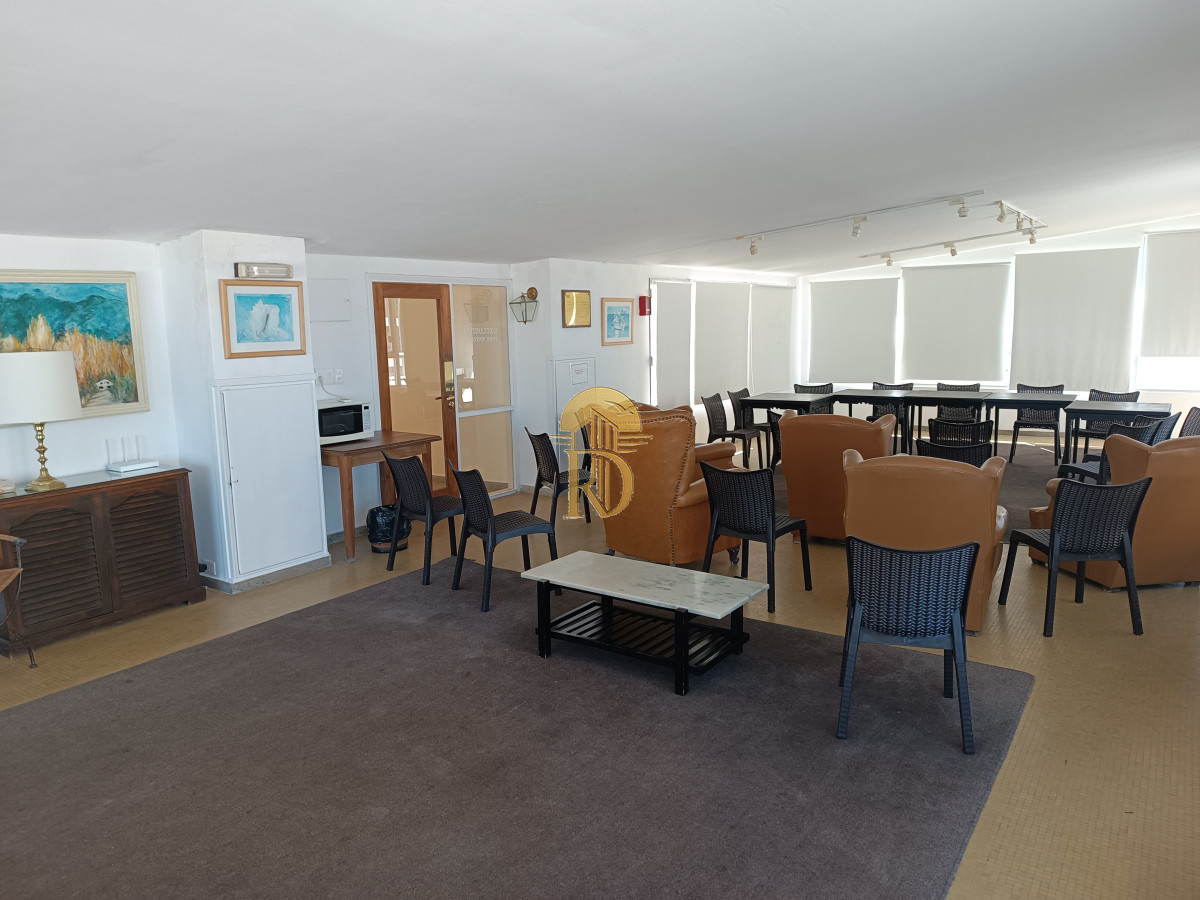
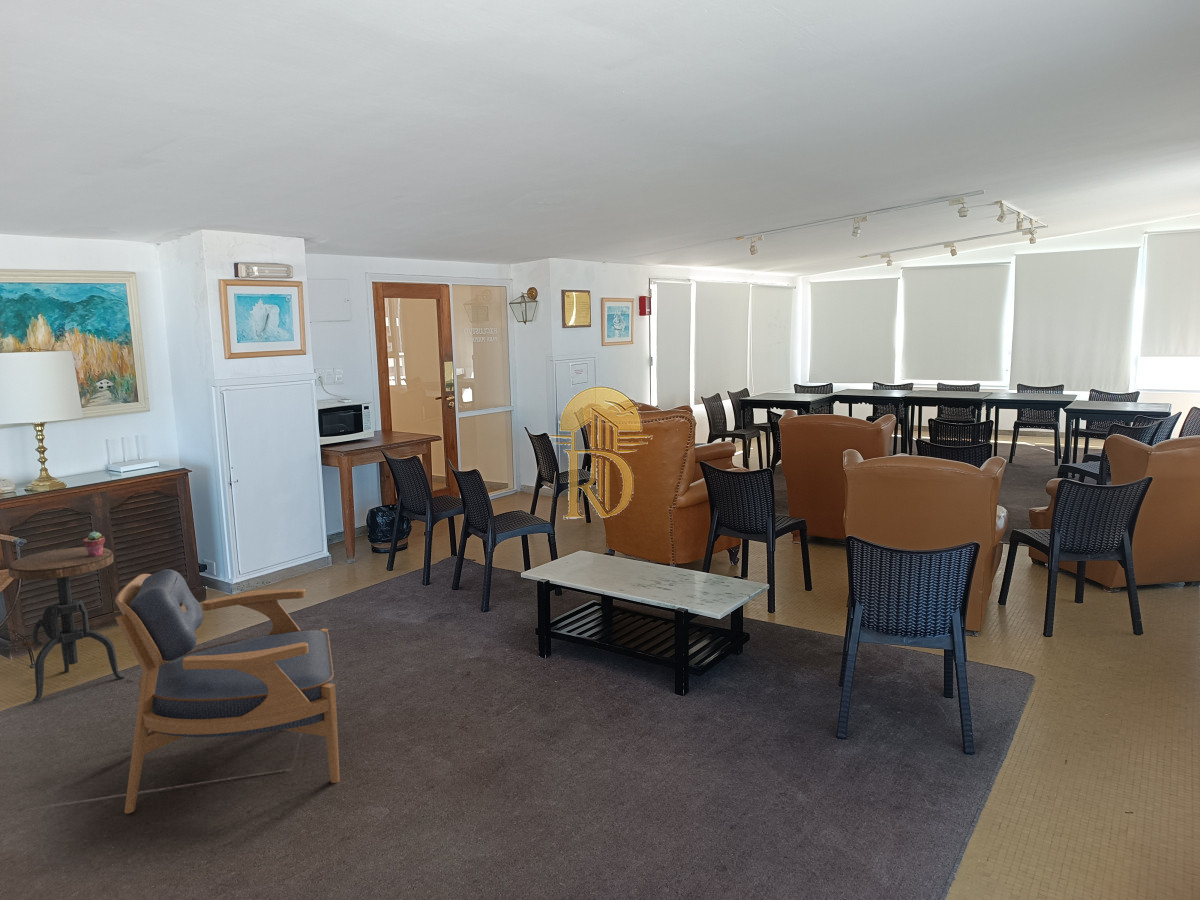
+ side table [7,546,126,703]
+ armchair [114,568,340,814]
+ potted succulent [82,531,106,557]
